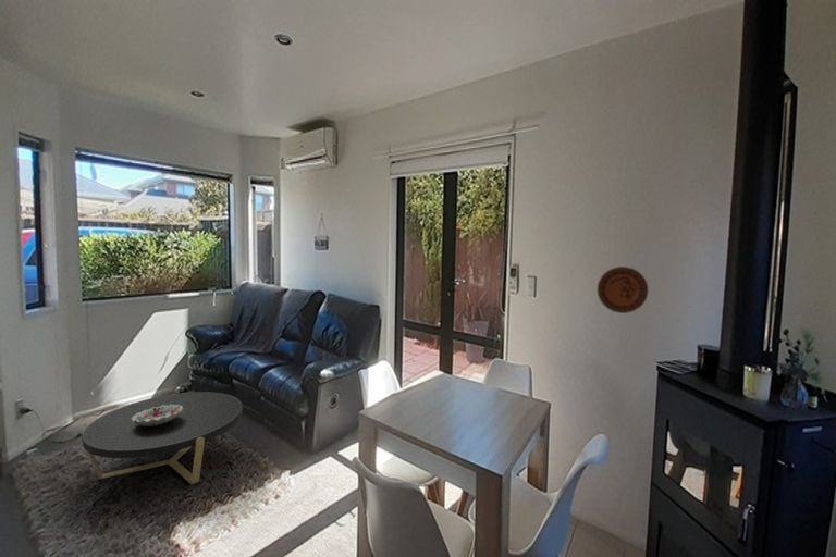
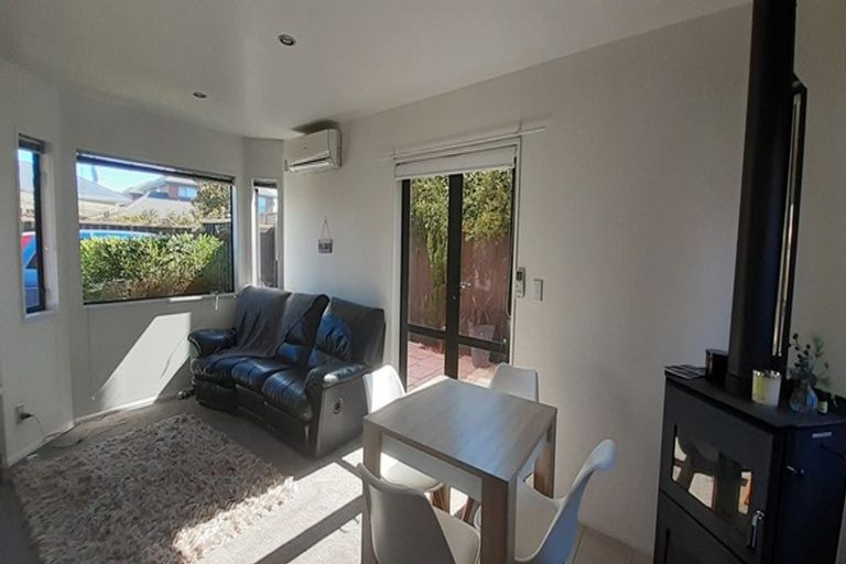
- coffee table [81,391,244,485]
- decorative bowl [132,405,183,426]
- decorative plate [597,265,649,314]
